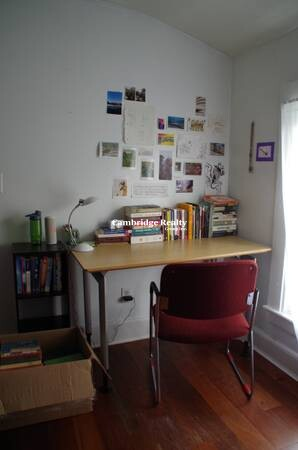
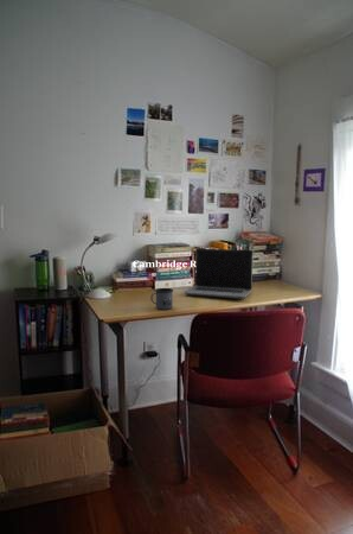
+ mug [149,287,174,311]
+ laptop computer [184,248,253,300]
